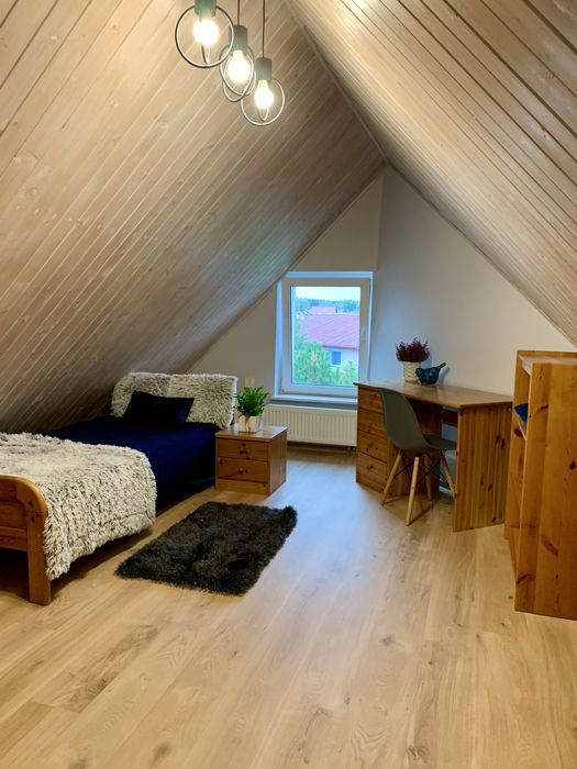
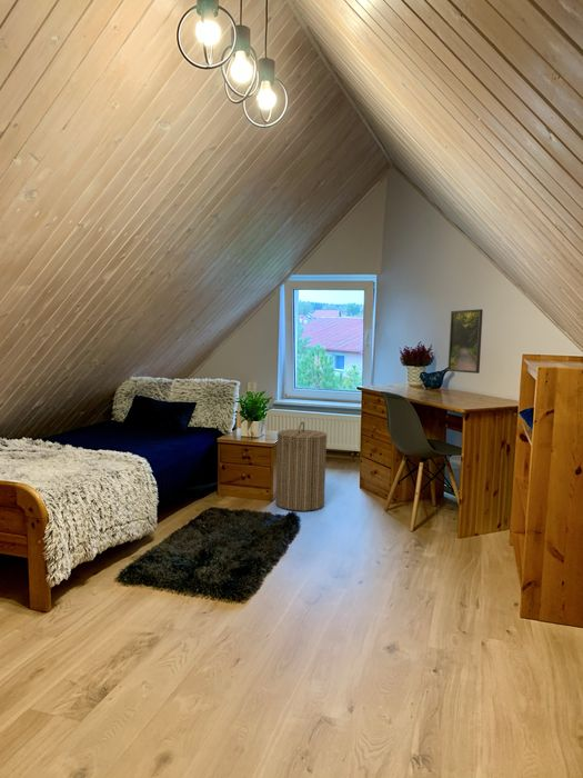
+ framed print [448,308,484,375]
+ laundry hamper [274,420,328,512]
